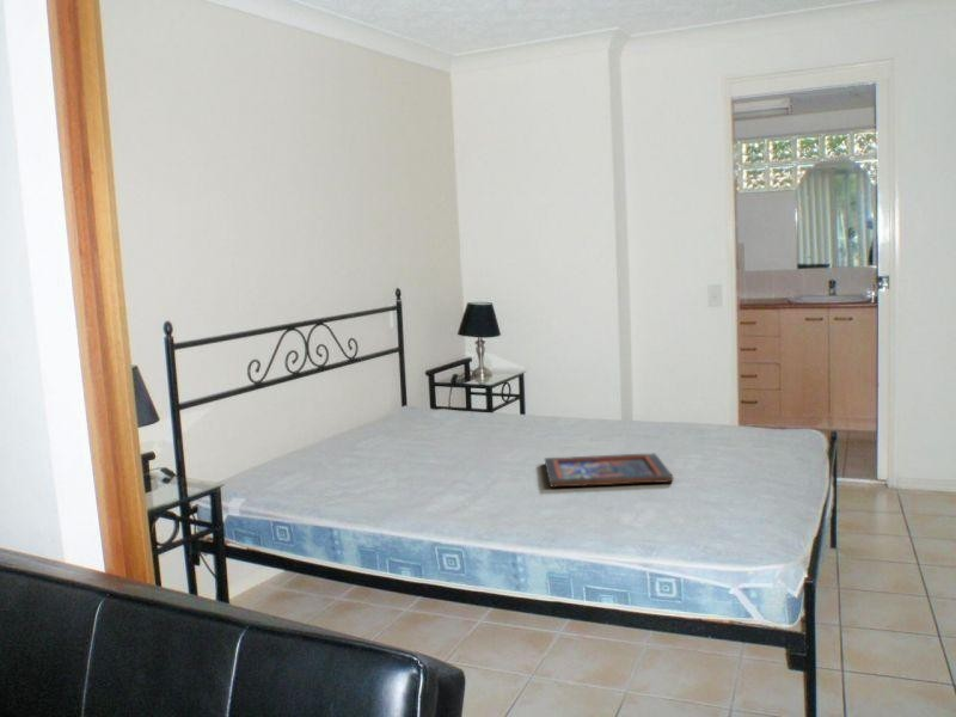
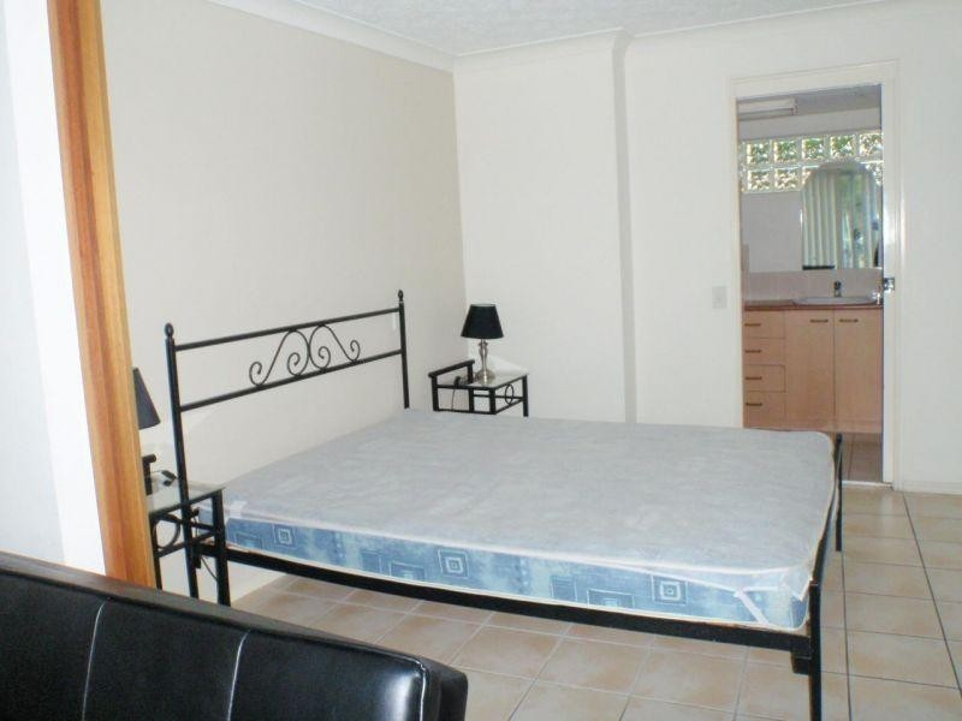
- religious icon [544,452,675,489]
